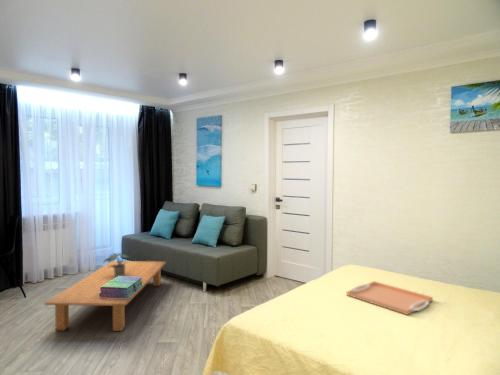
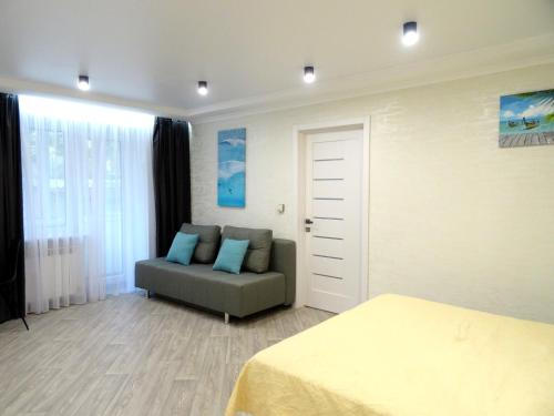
- stack of books [99,276,144,298]
- serving tray [345,280,434,316]
- coffee table [44,260,167,332]
- potted plant [103,252,132,276]
